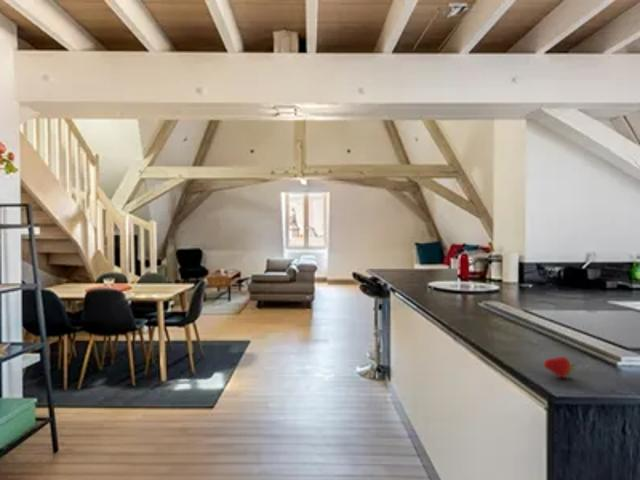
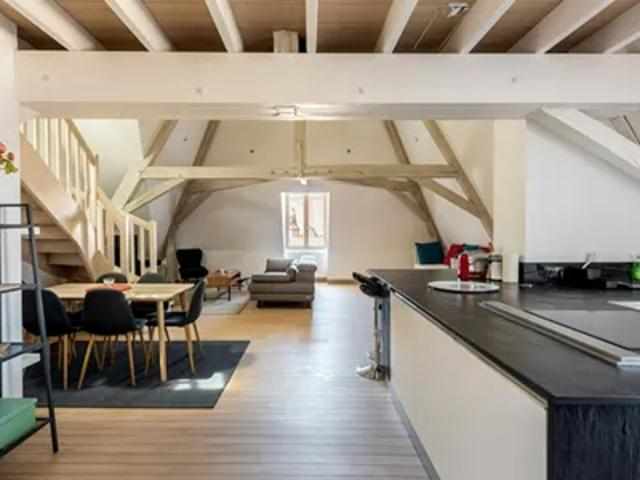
- fruit [542,356,578,380]
